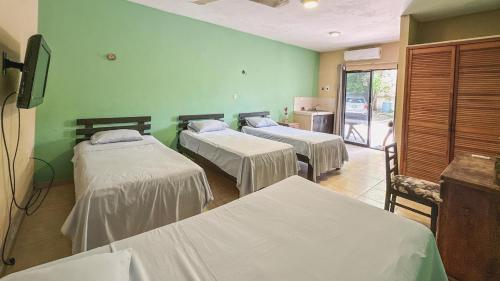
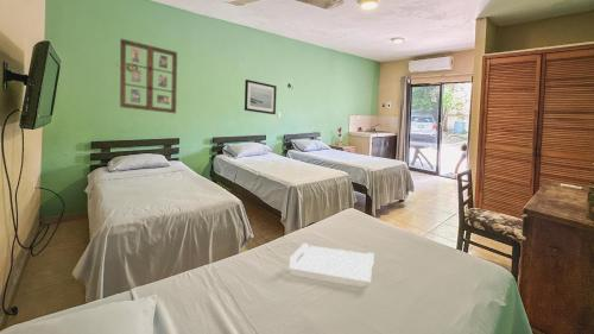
+ wall art [244,78,278,115]
+ tray [289,242,375,283]
+ picture frame [119,38,178,114]
